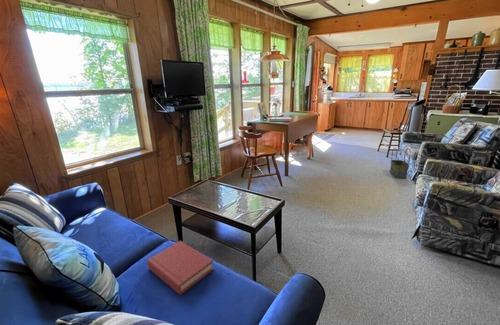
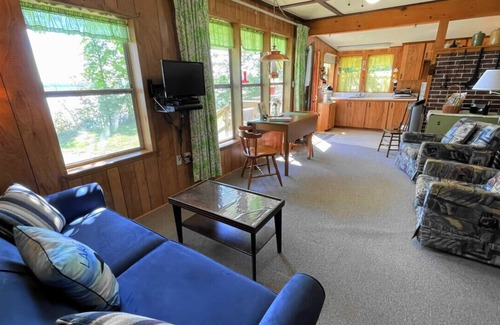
- hardback book [146,240,215,296]
- basket [389,147,411,179]
